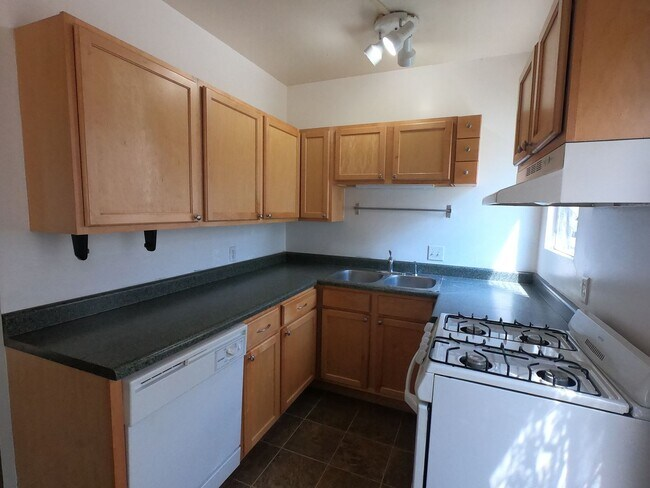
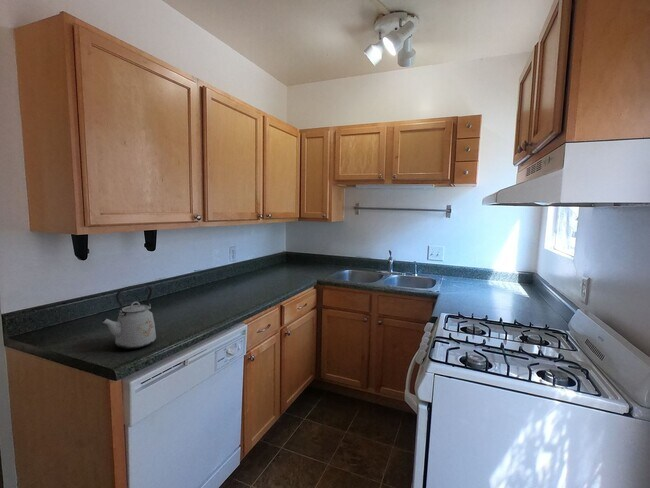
+ kettle [100,284,157,350]
